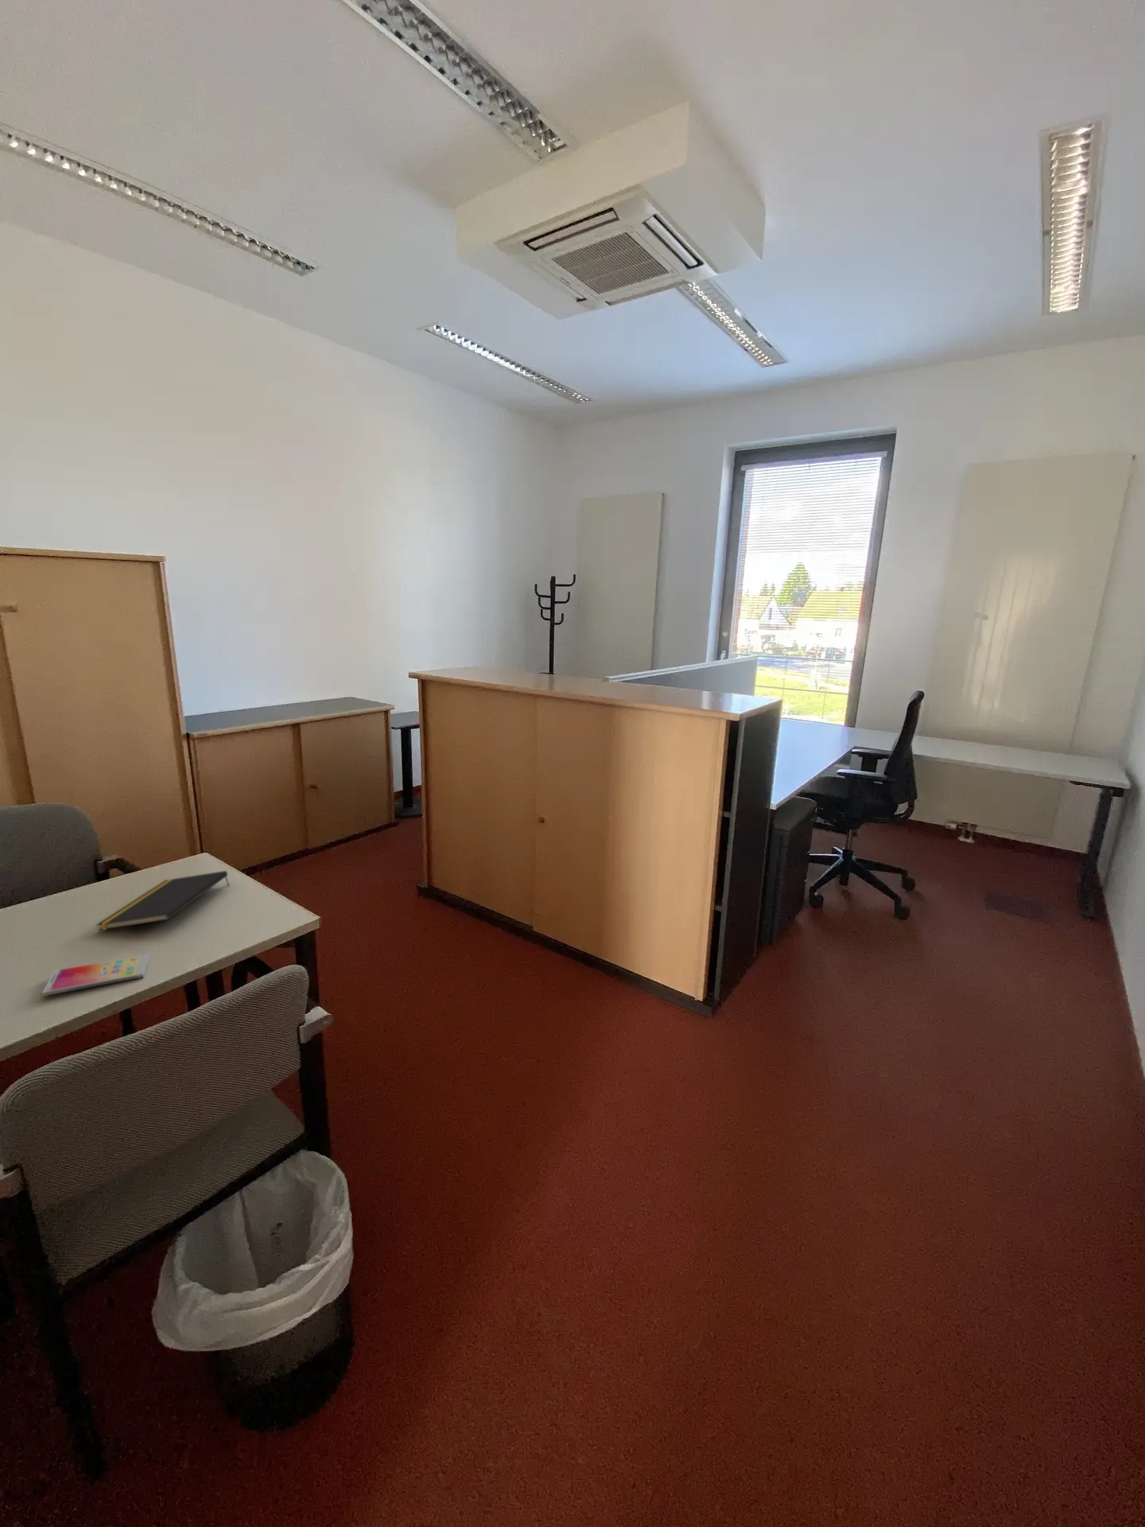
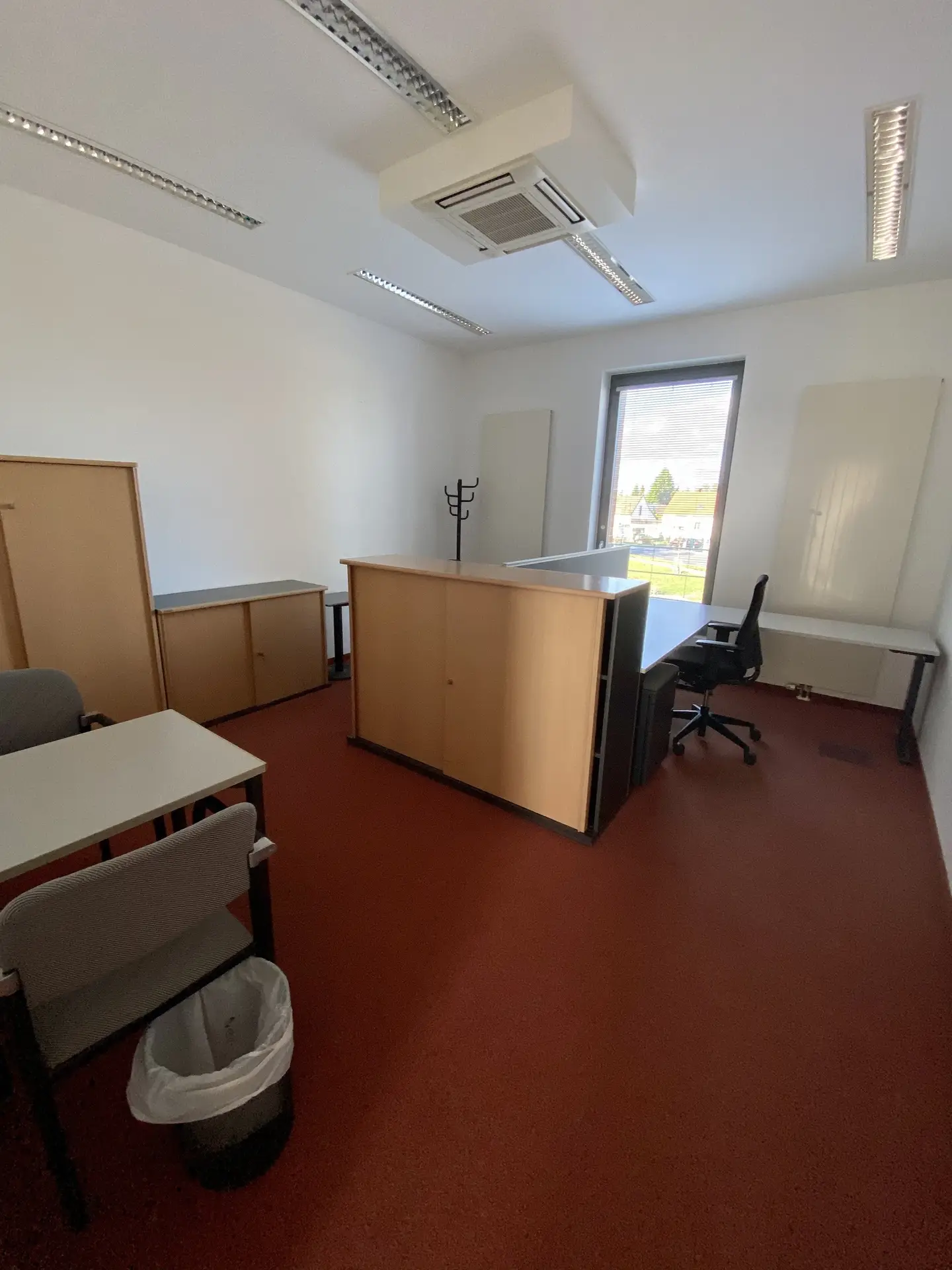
- smartphone [41,952,150,997]
- notepad [95,871,230,932]
